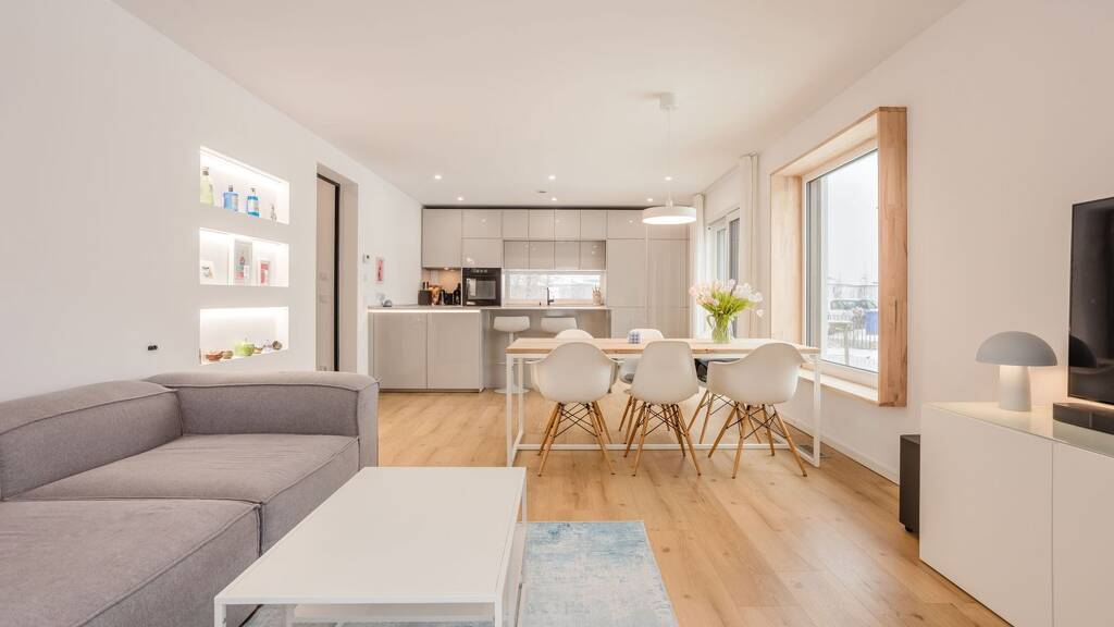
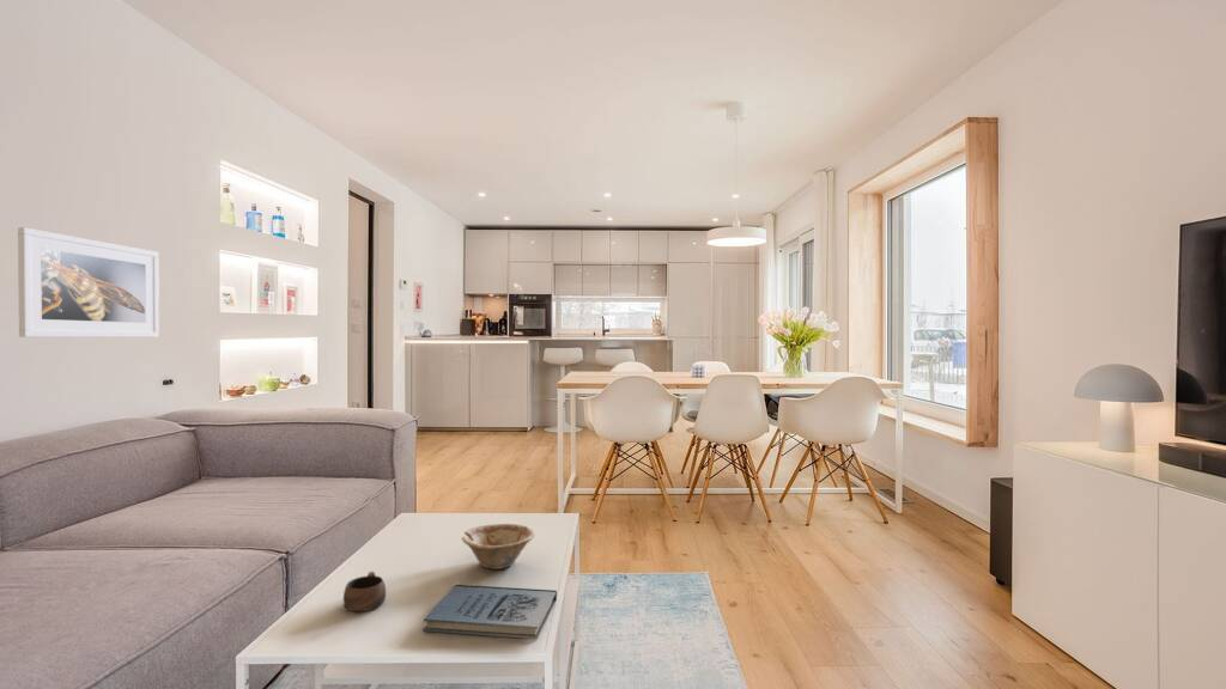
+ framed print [17,226,160,339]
+ book [423,584,558,640]
+ cup [342,571,387,612]
+ dish [461,523,536,571]
